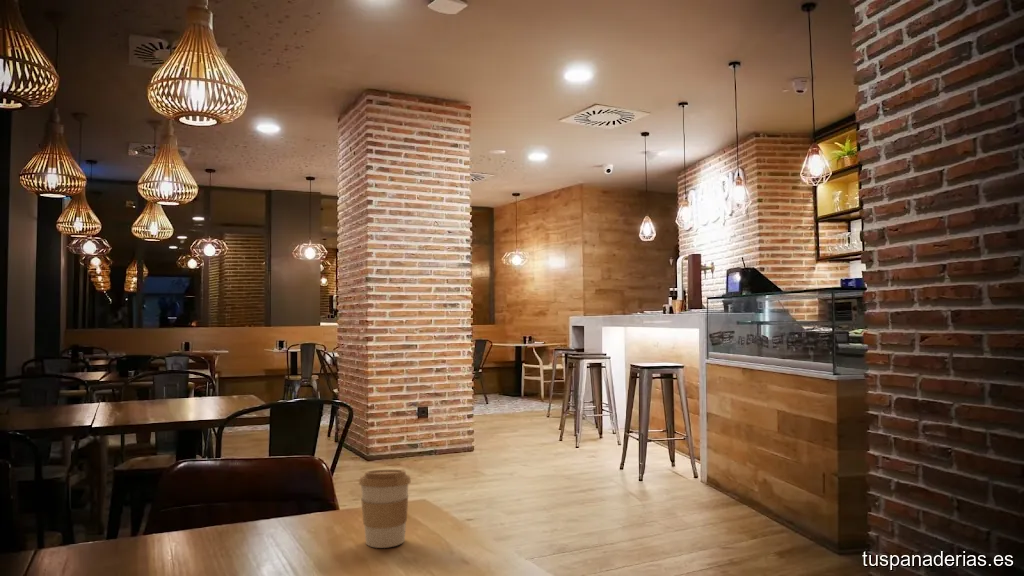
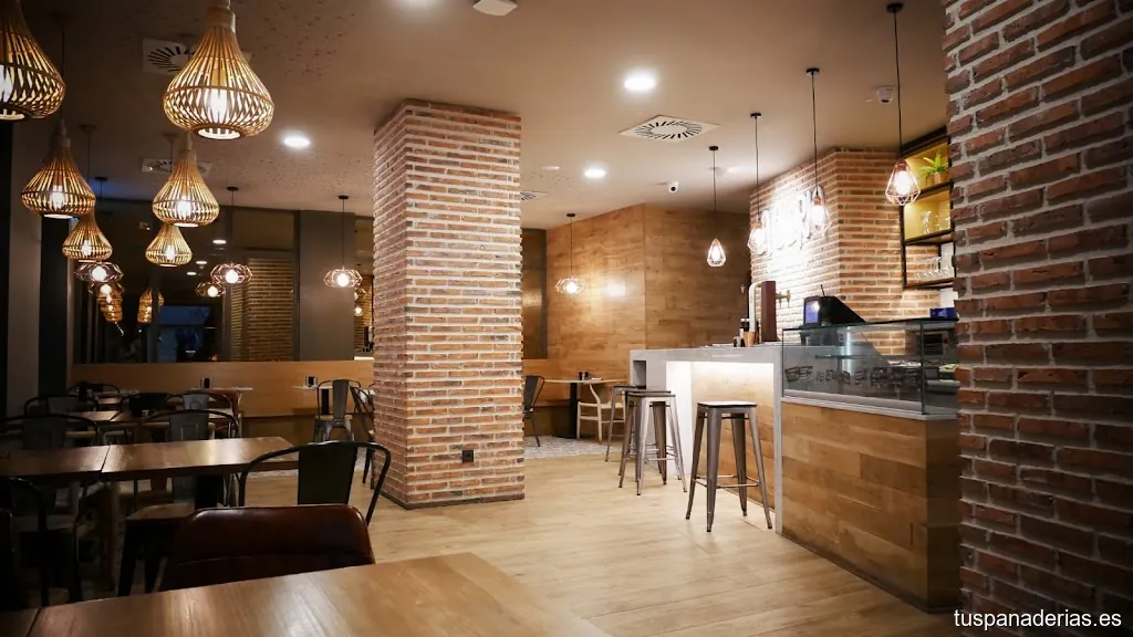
- coffee cup [358,469,412,549]
